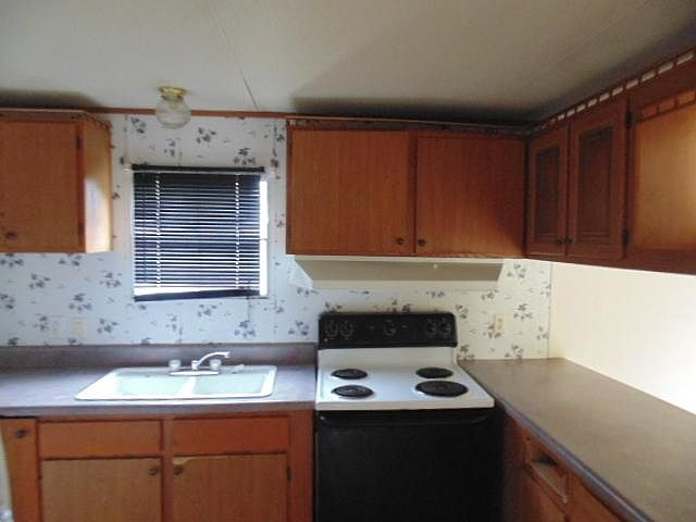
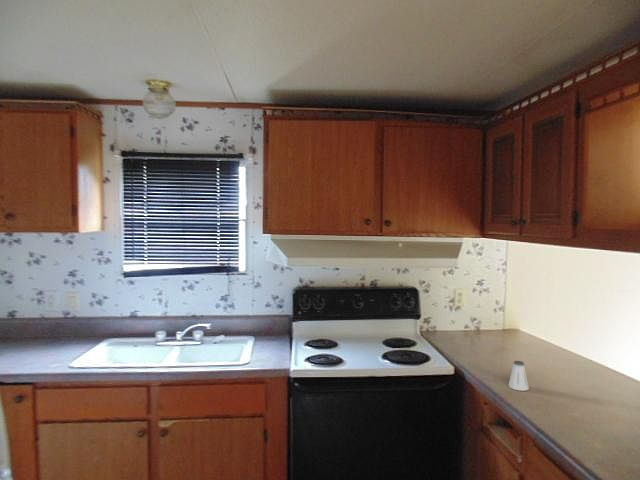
+ saltshaker [507,360,530,392]
